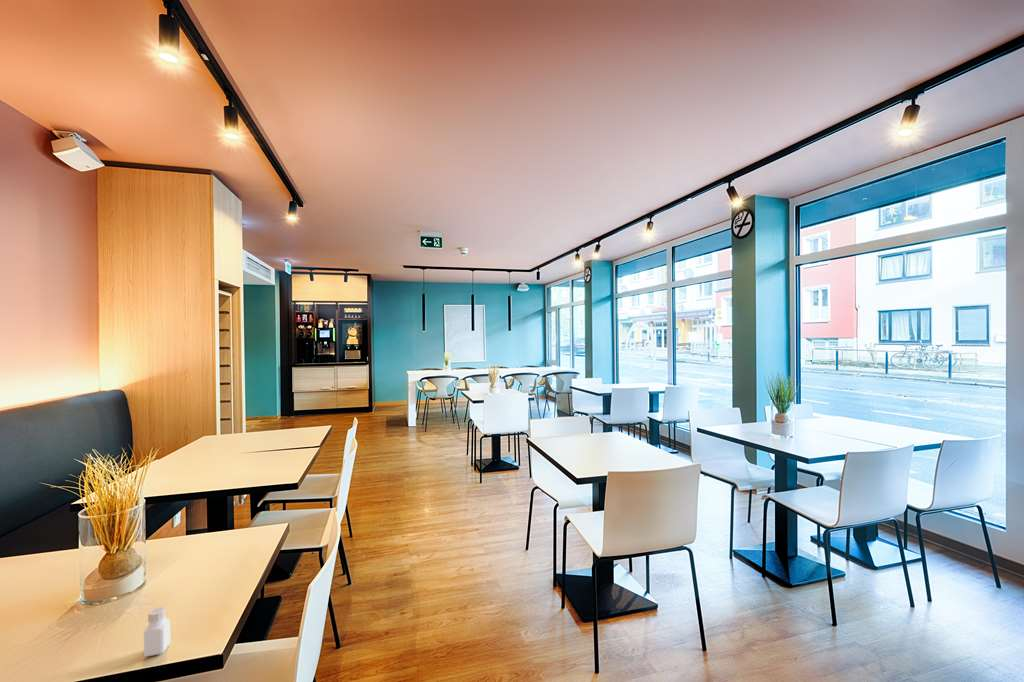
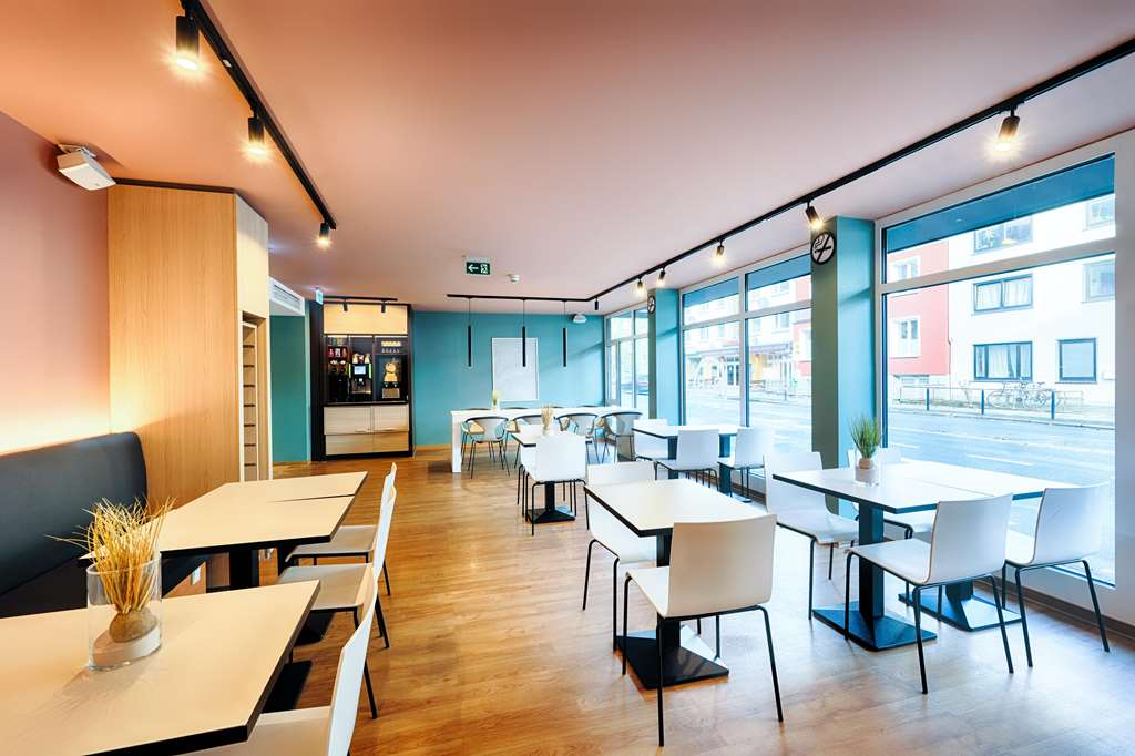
- pepper shaker [143,605,171,658]
